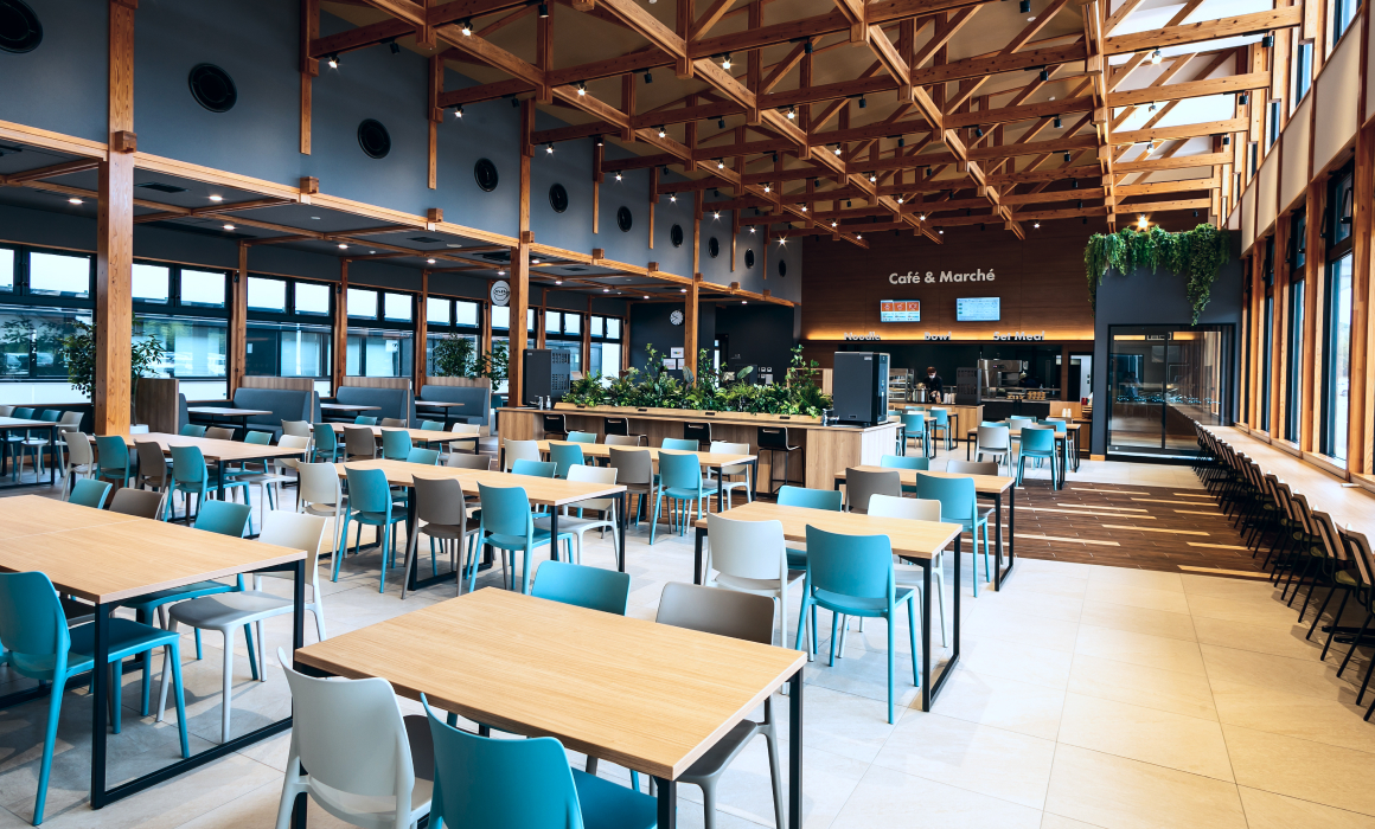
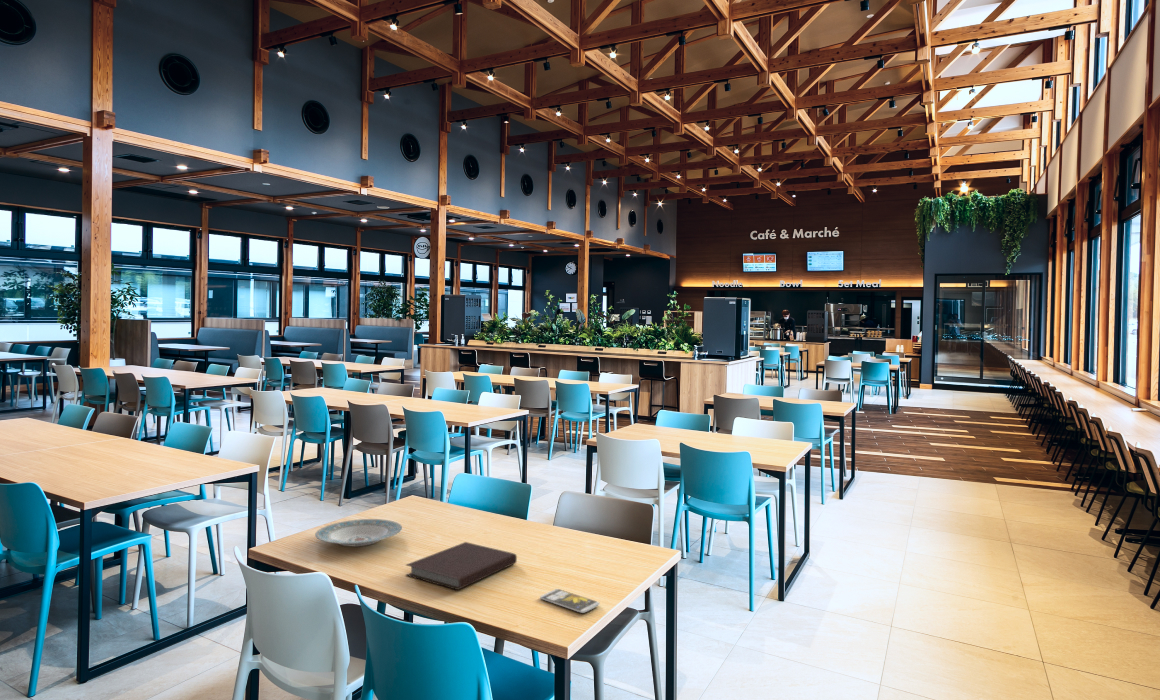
+ notebook [405,541,518,591]
+ plate [314,518,403,547]
+ smartphone [539,588,601,614]
